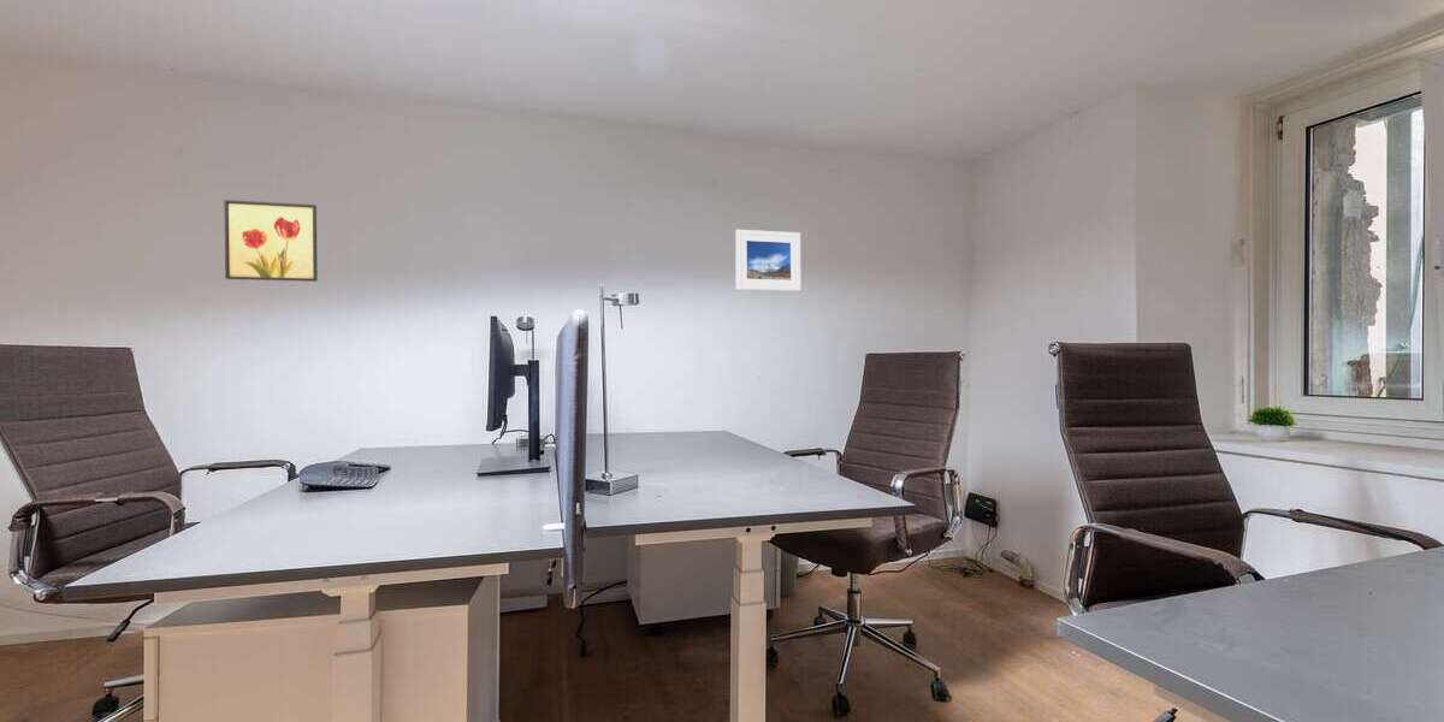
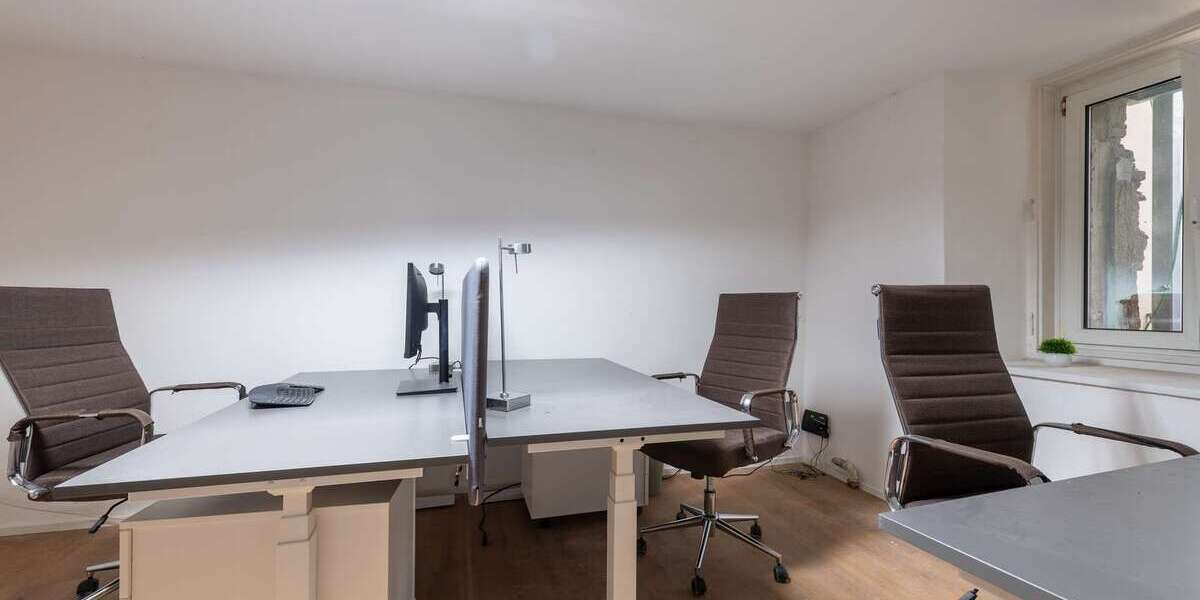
- wall art [224,199,319,283]
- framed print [734,229,801,292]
